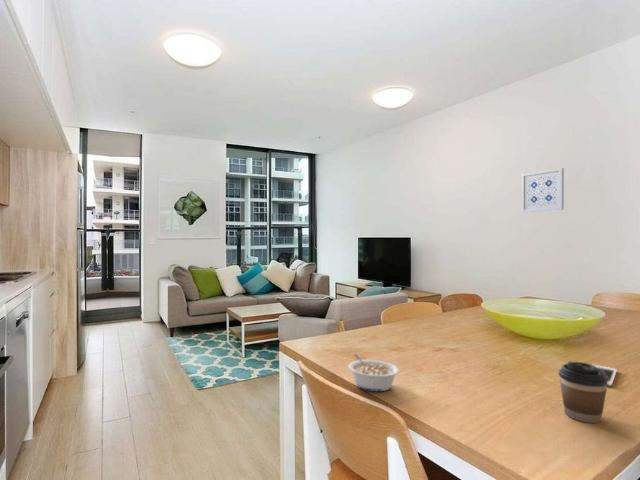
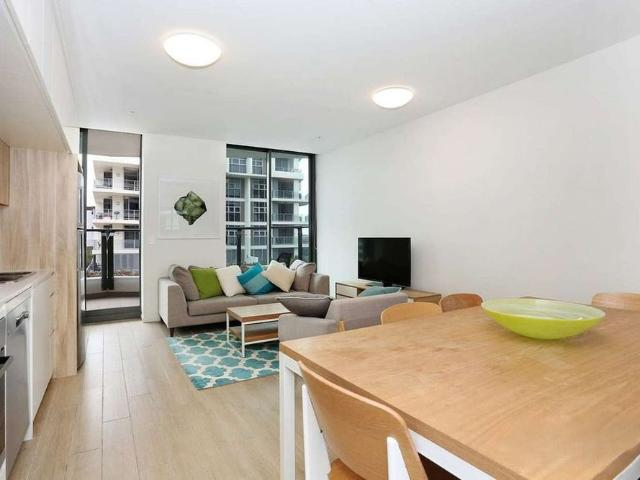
- legume [348,353,400,392]
- cell phone [590,363,618,387]
- coffee cup [558,360,608,424]
- wall art [521,167,565,213]
